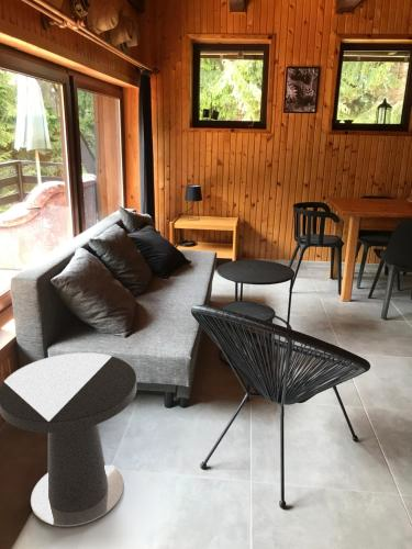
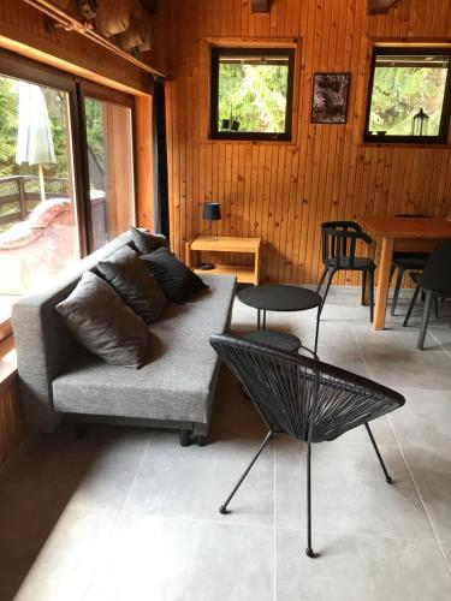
- side table [0,351,137,527]
